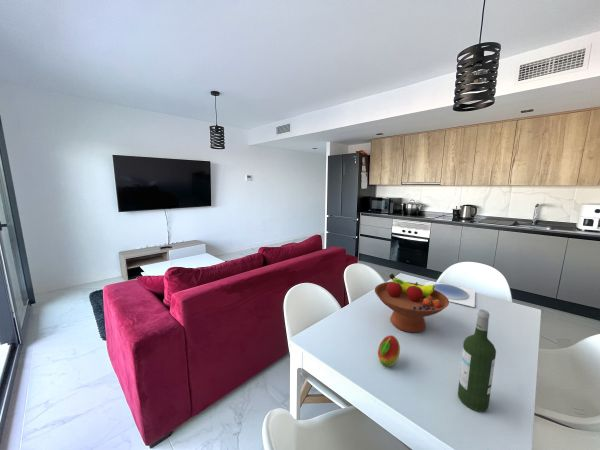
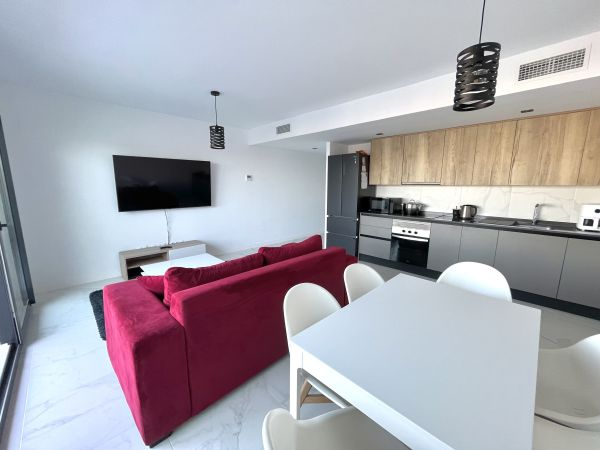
- plate [423,280,476,308]
- wine bottle [457,309,497,413]
- fruit [377,334,401,368]
- fruit bowl [374,273,450,334]
